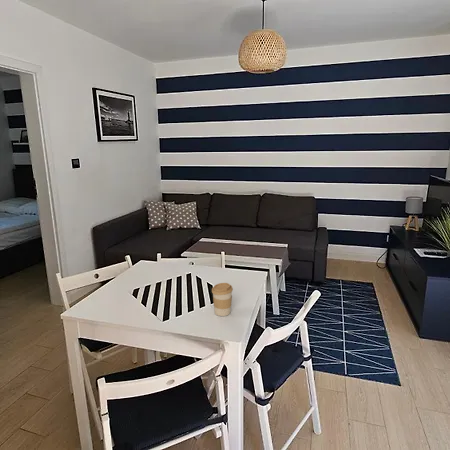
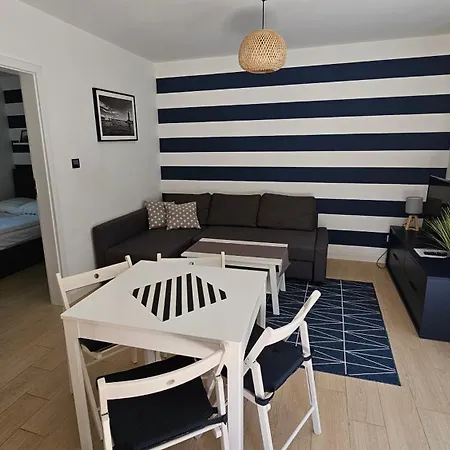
- coffee cup [211,282,234,317]
